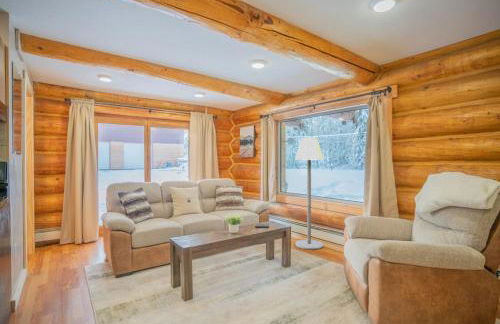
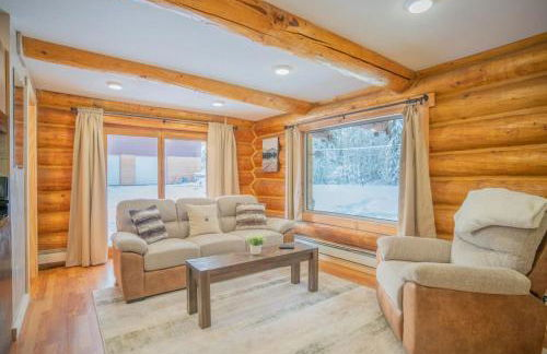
- floor lamp [294,137,325,251]
